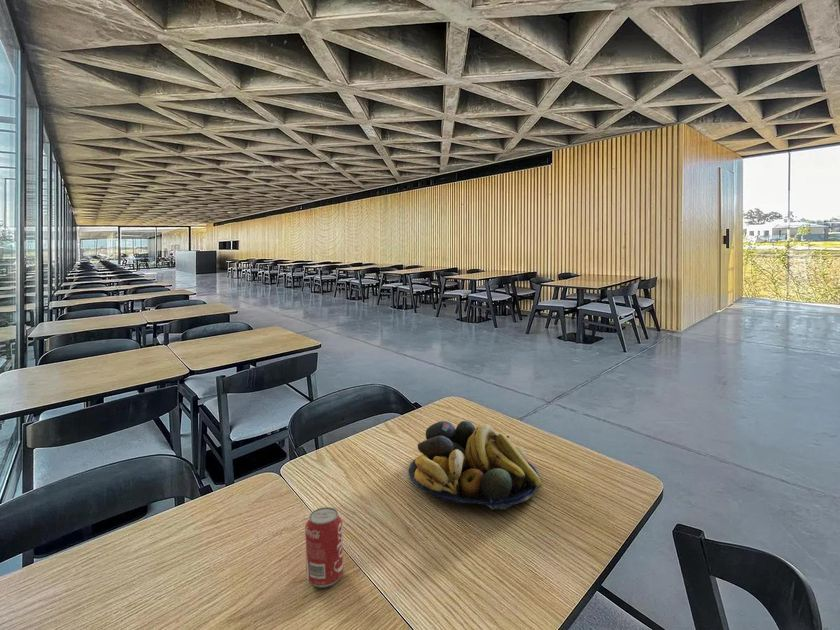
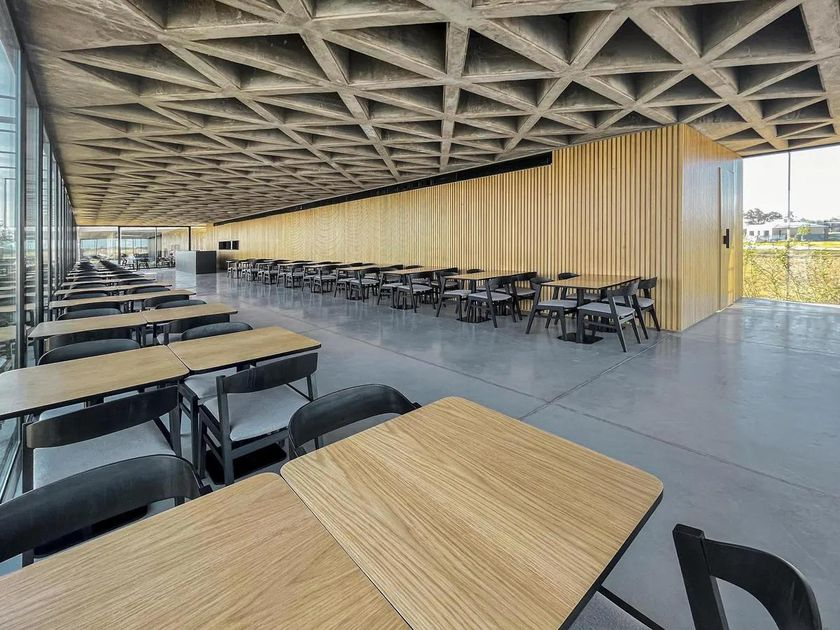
- beverage can [304,506,344,589]
- fruit bowl [408,420,542,510]
